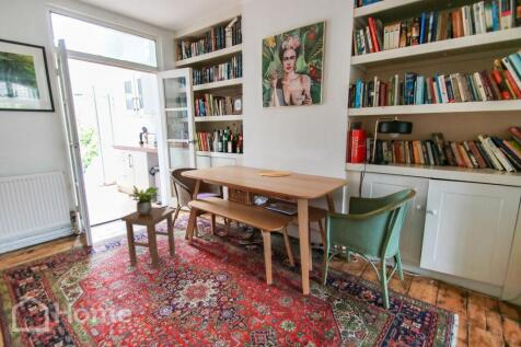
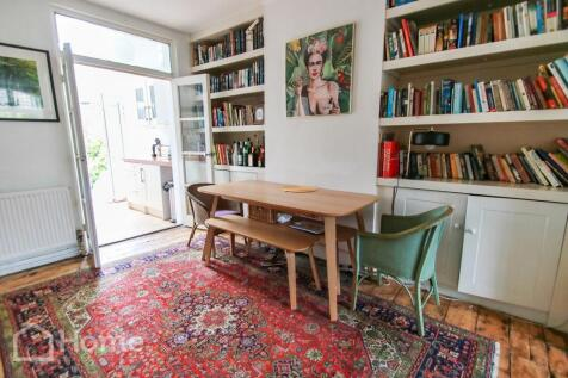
- potted plant [128,185,161,215]
- stool [120,206,176,269]
